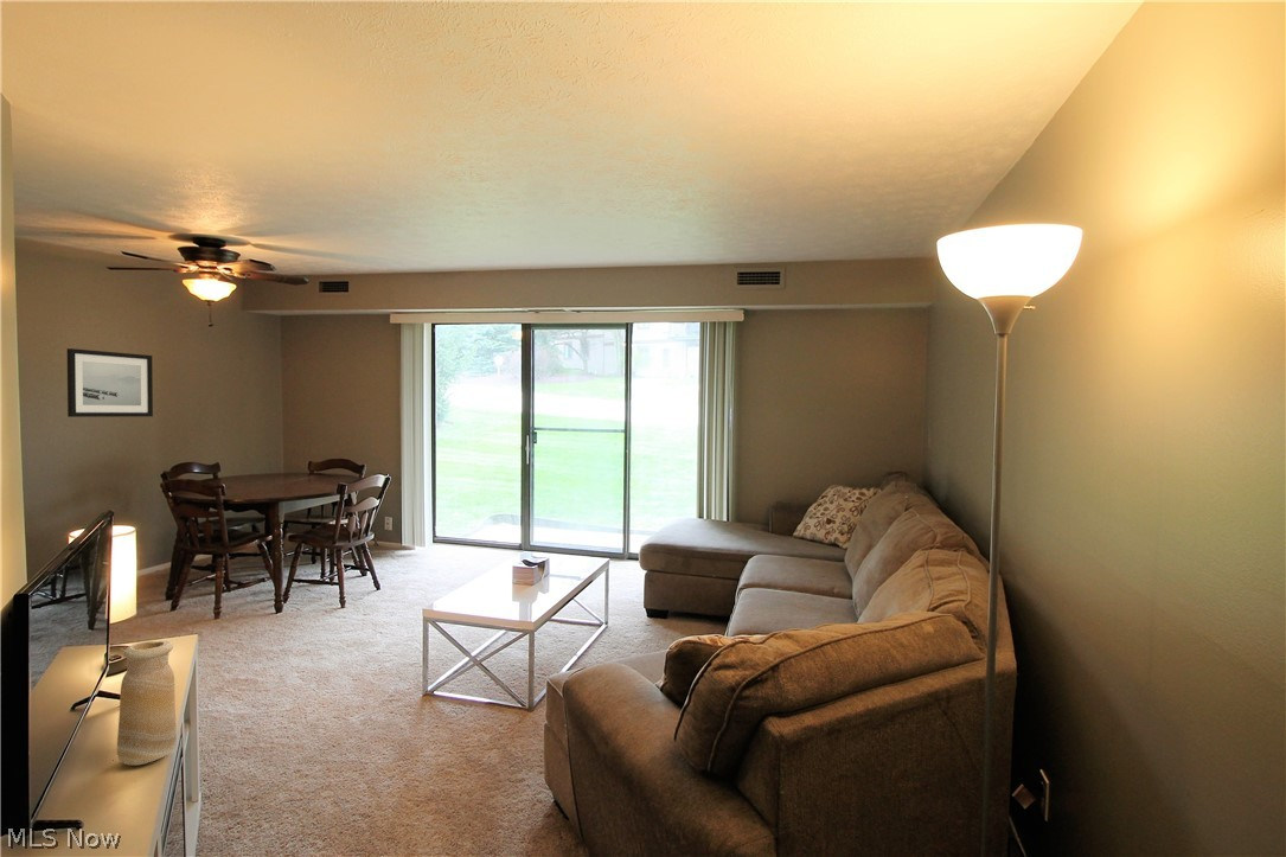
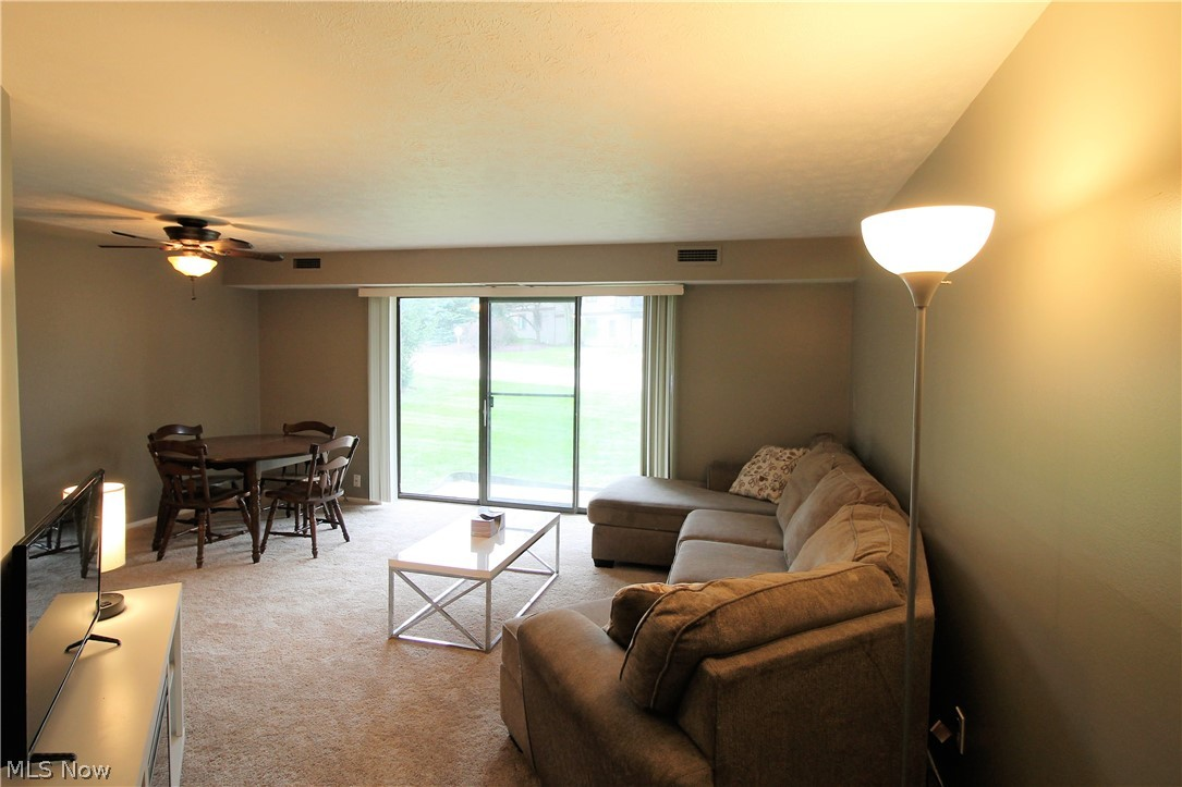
- vase [116,640,178,766]
- wall art [66,347,154,418]
